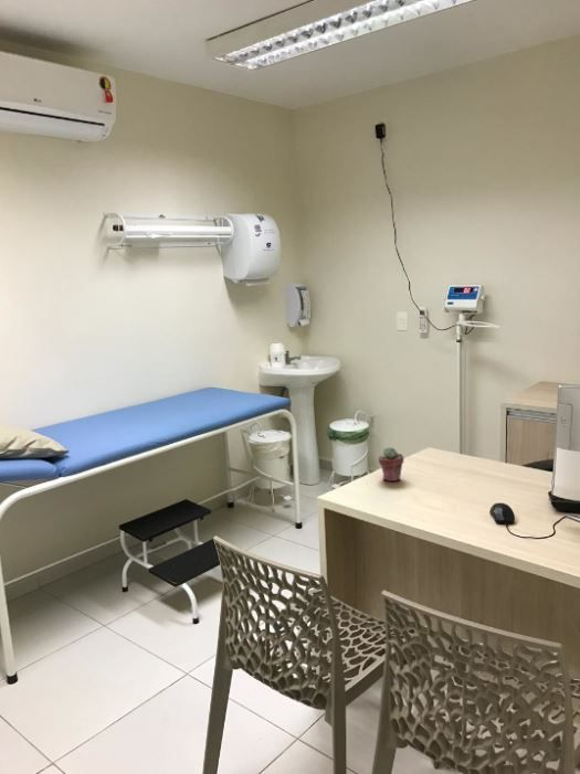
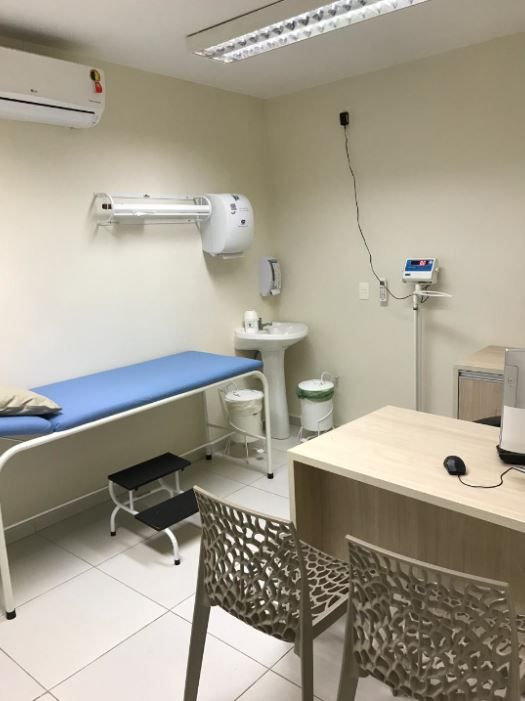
- potted succulent [377,446,404,483]
